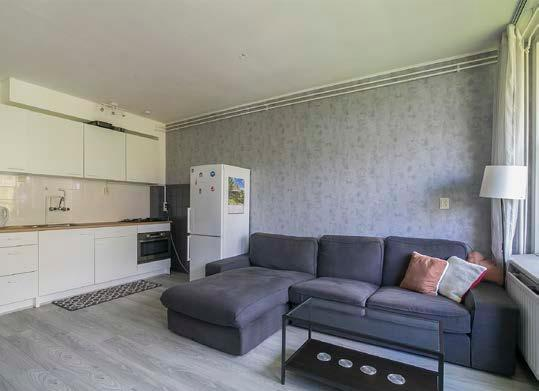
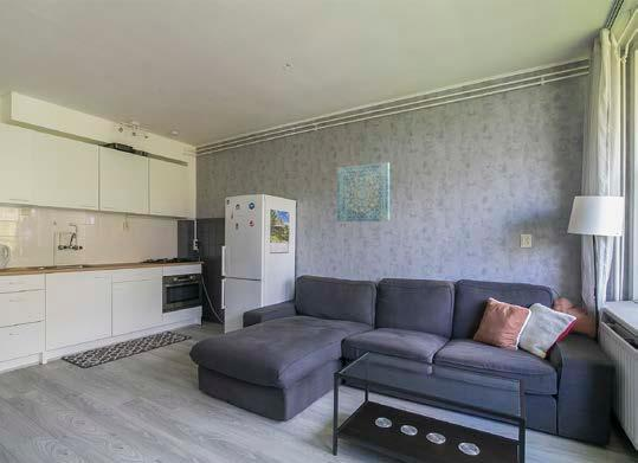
+ wall art [336,161,391,223]
